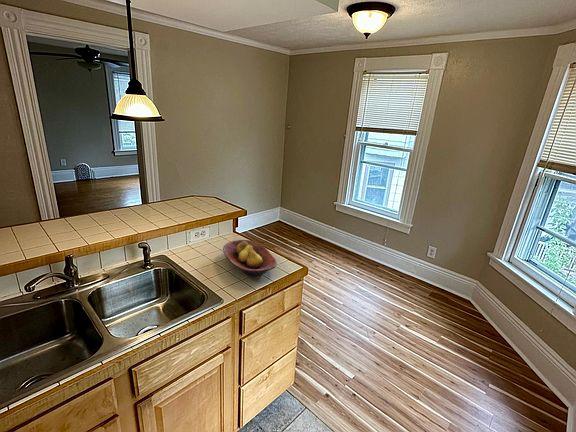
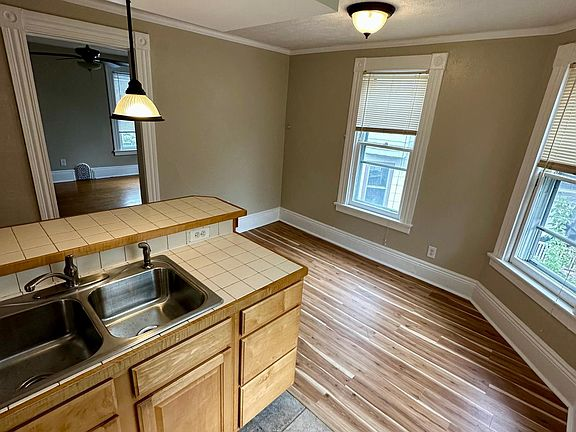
- fruit bowl [222,239,278,277]
